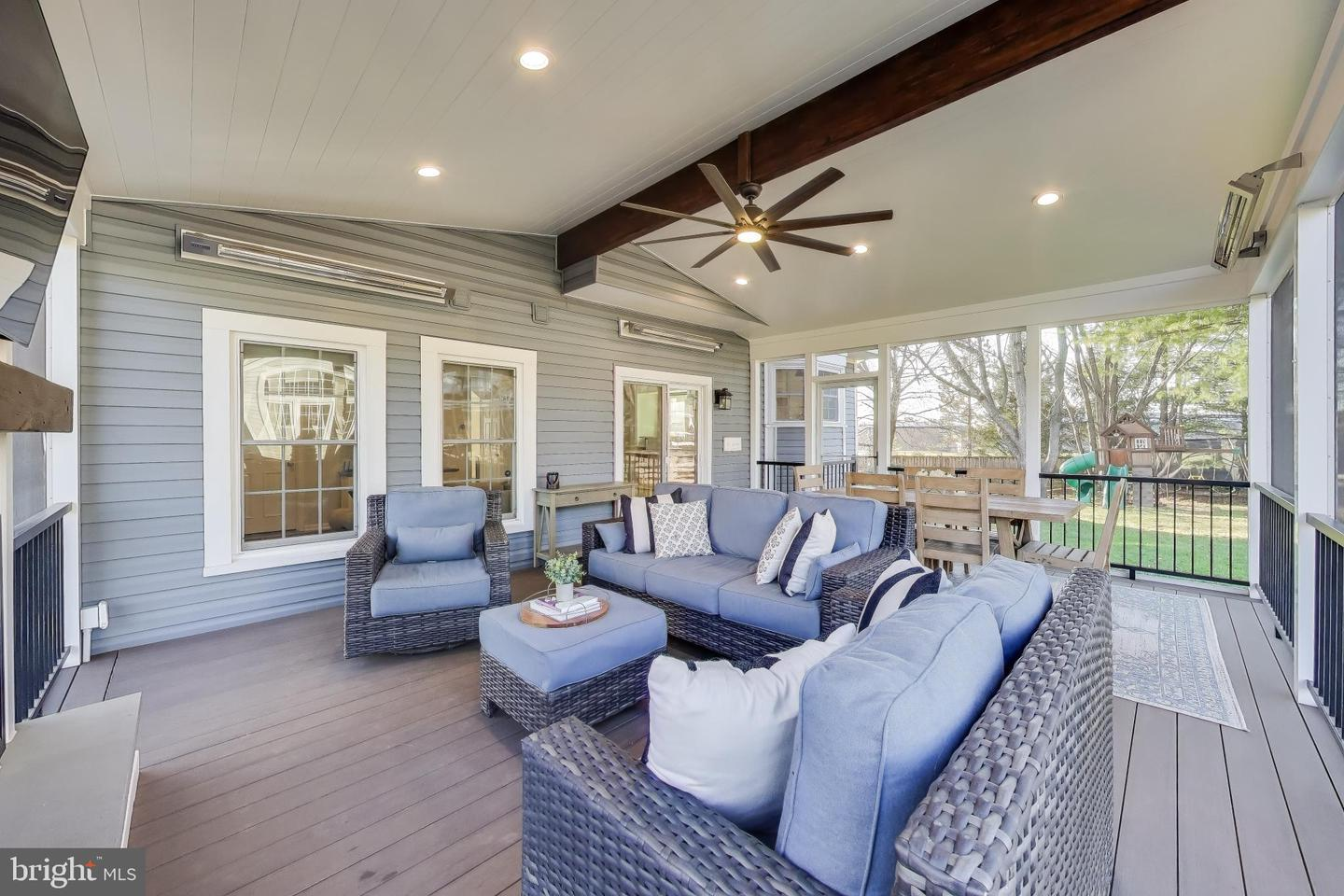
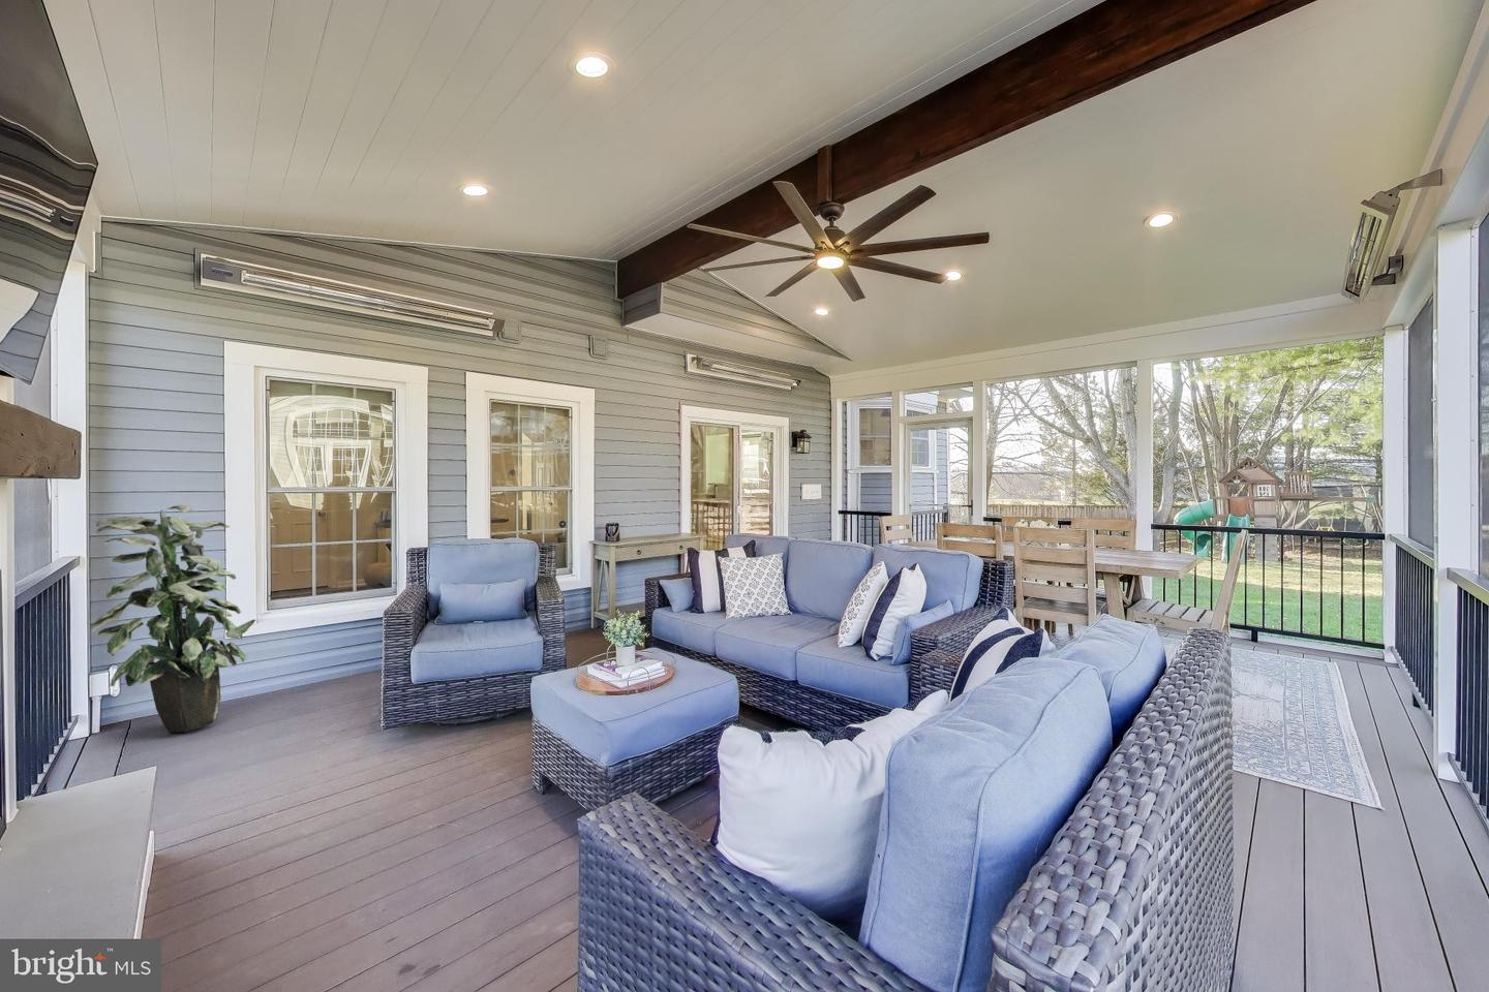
+ indoor plant [90,504,256,734]
